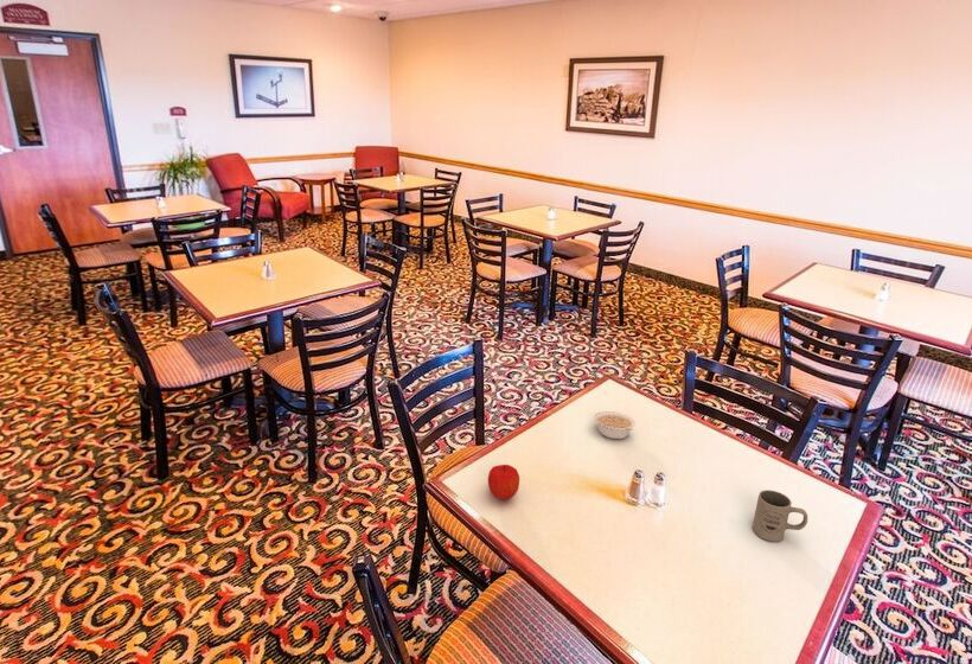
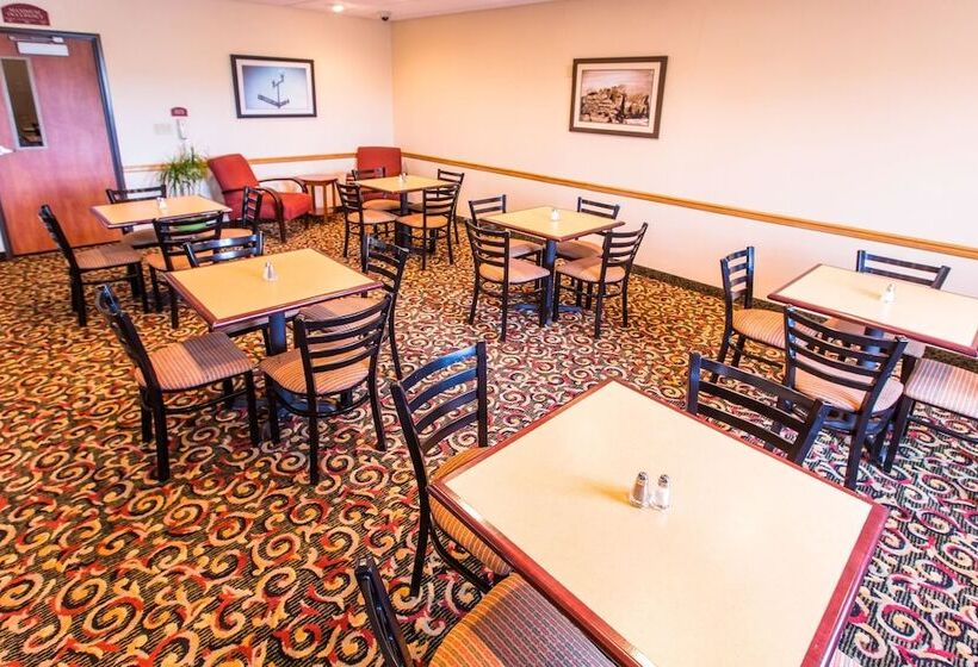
- mug [752,489,808,543]
- legume [593,410,637,440]
- fruit [487,464,520,500]
